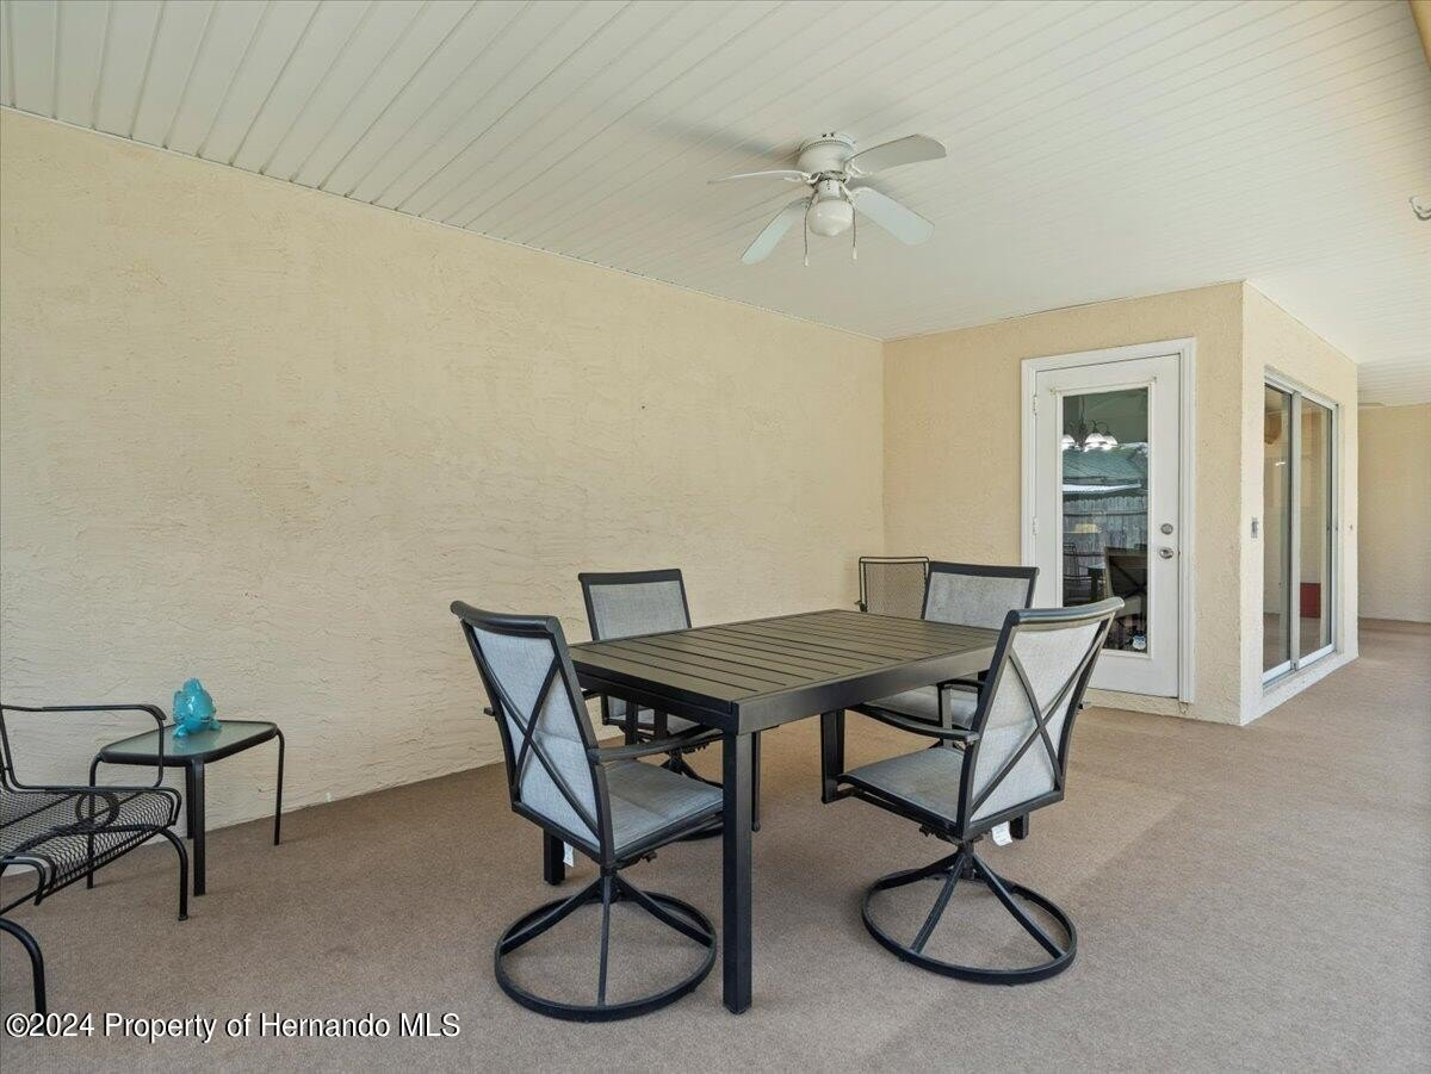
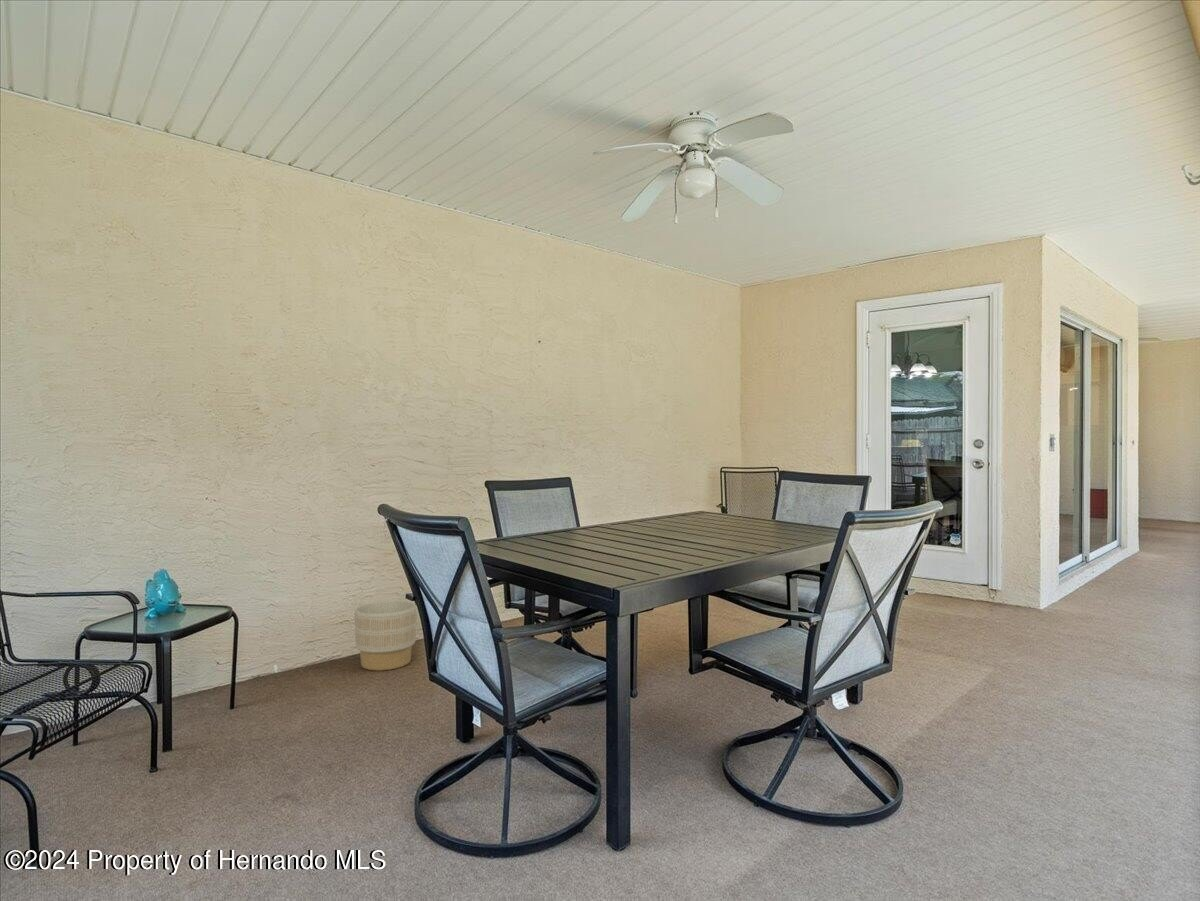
+ planter [354,599,418,672]
